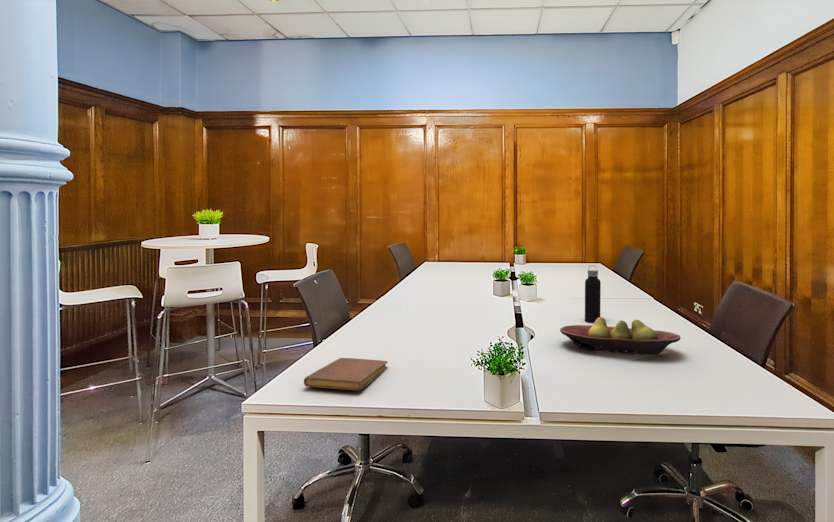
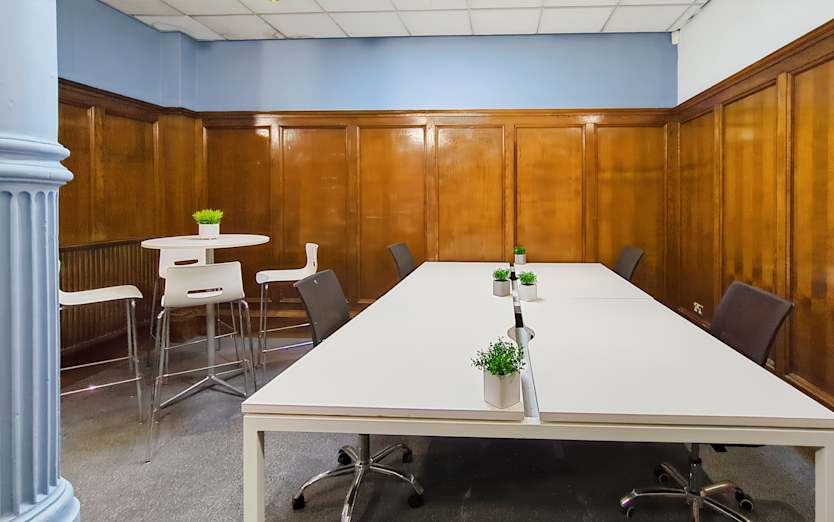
- fruit bowl [559,316,681,356]
- water bottle [584,264,602,323]
- notebook [303,357,389,391]
